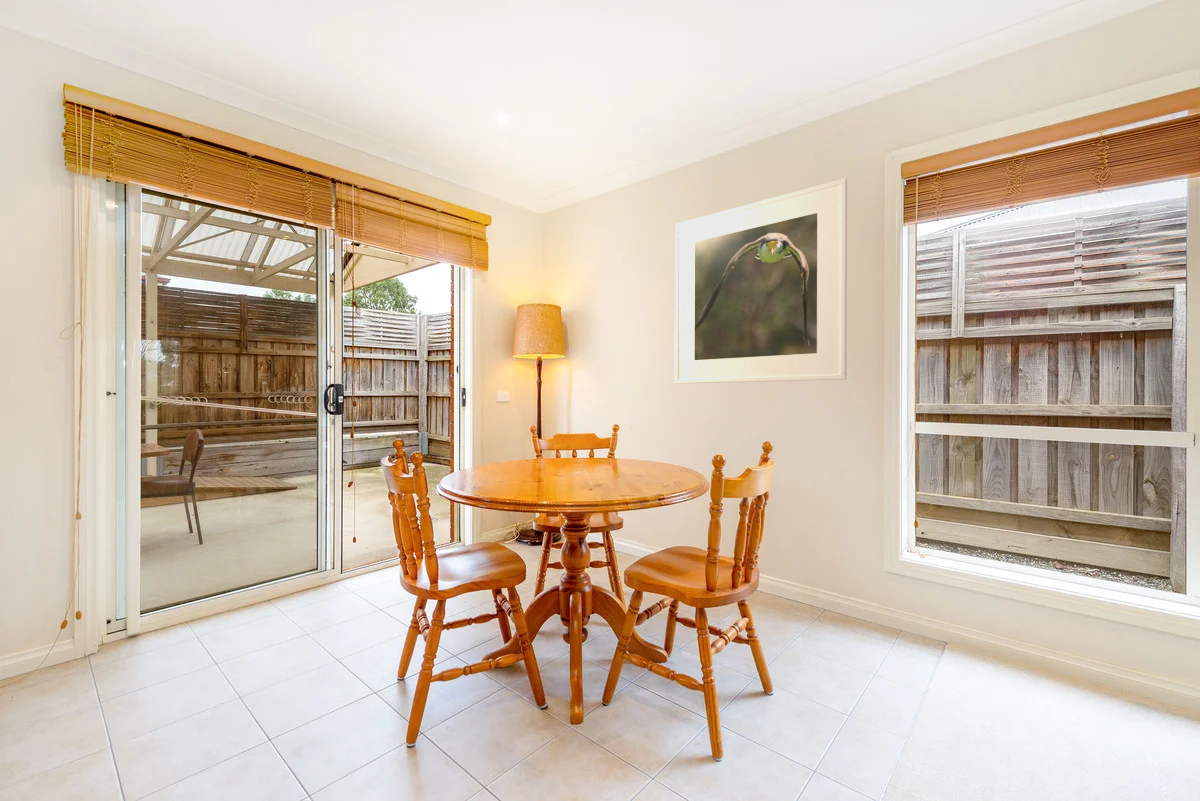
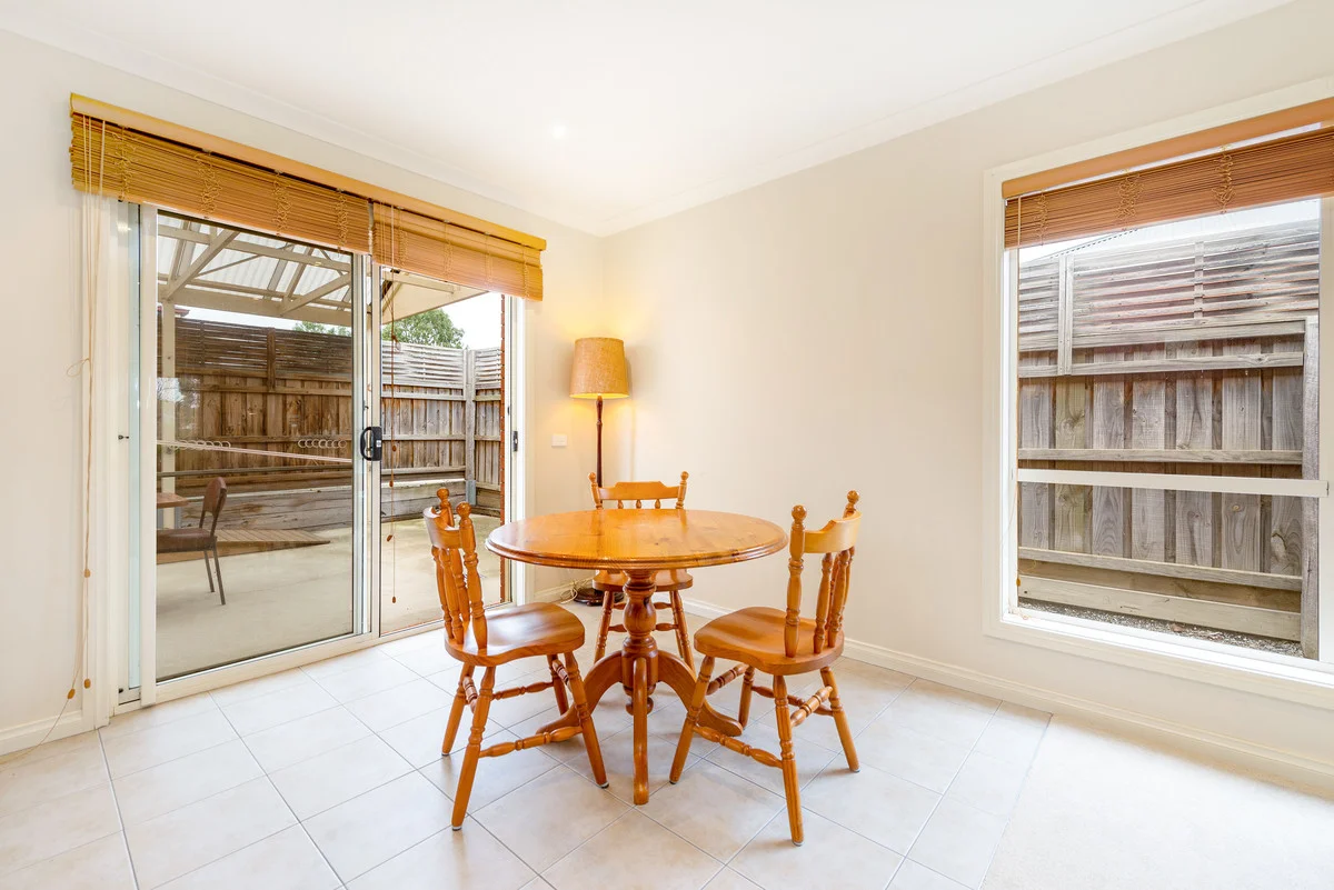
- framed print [674,177,848,385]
